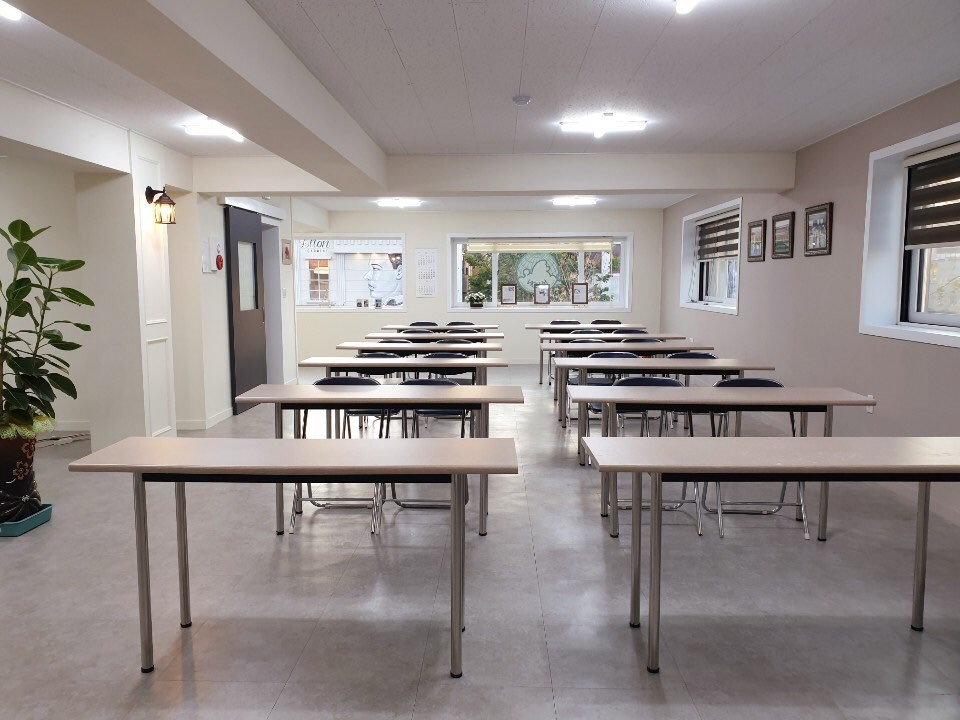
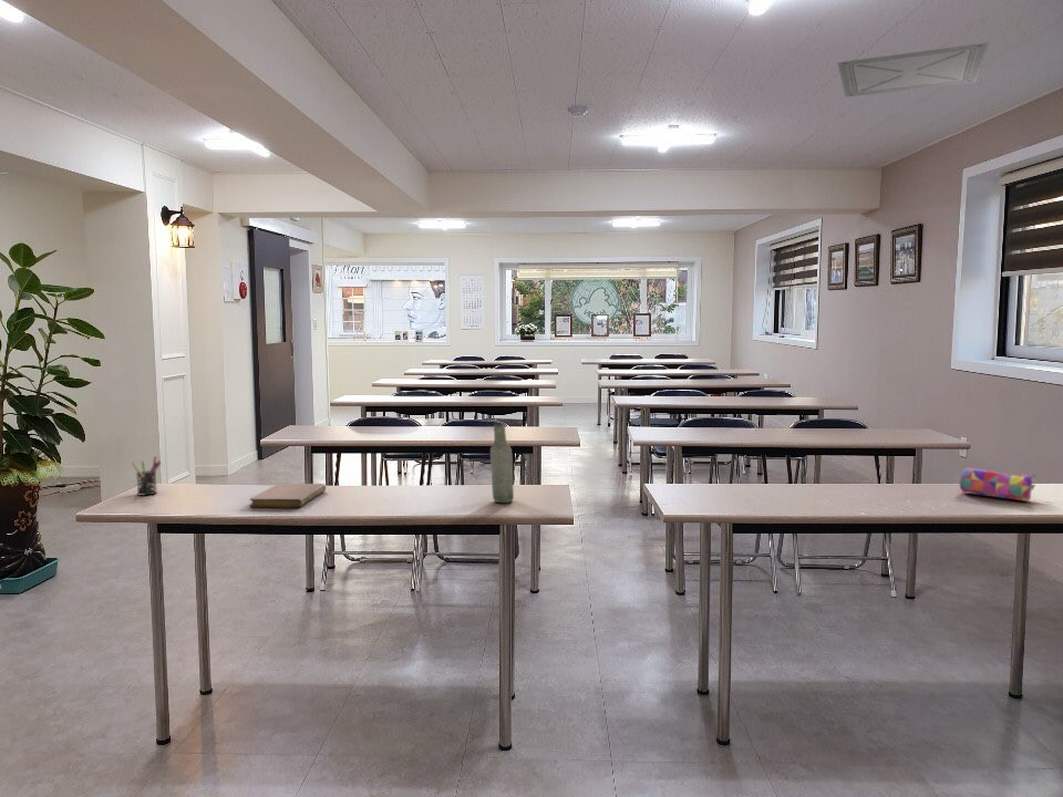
+ notebook [248,483,327,508]
+ bottle [489,422,515,504]
+ pen holder [131,455,162,496]
+ pencil case [958,466,1038,503]
+ ceiling vent [836,41,990,99]
